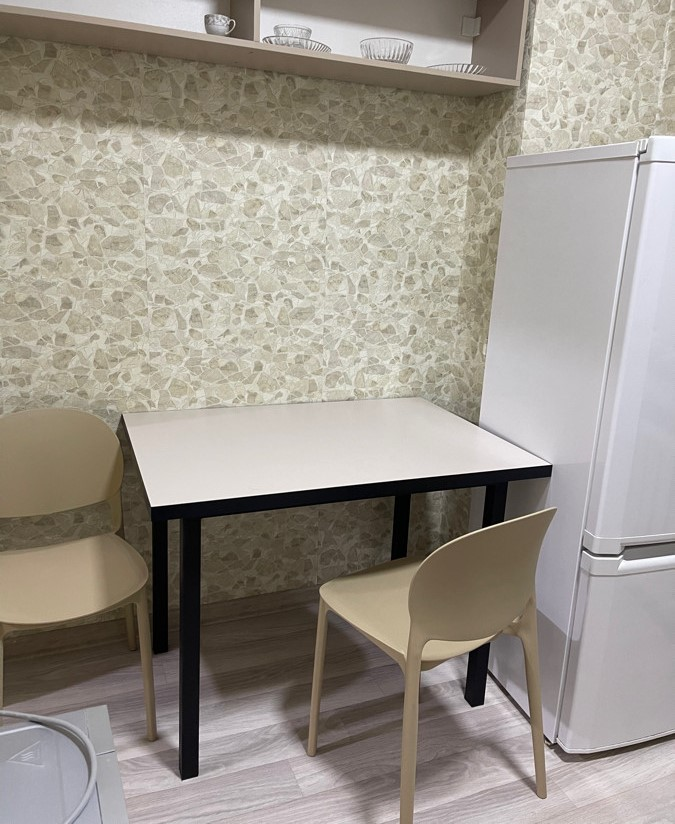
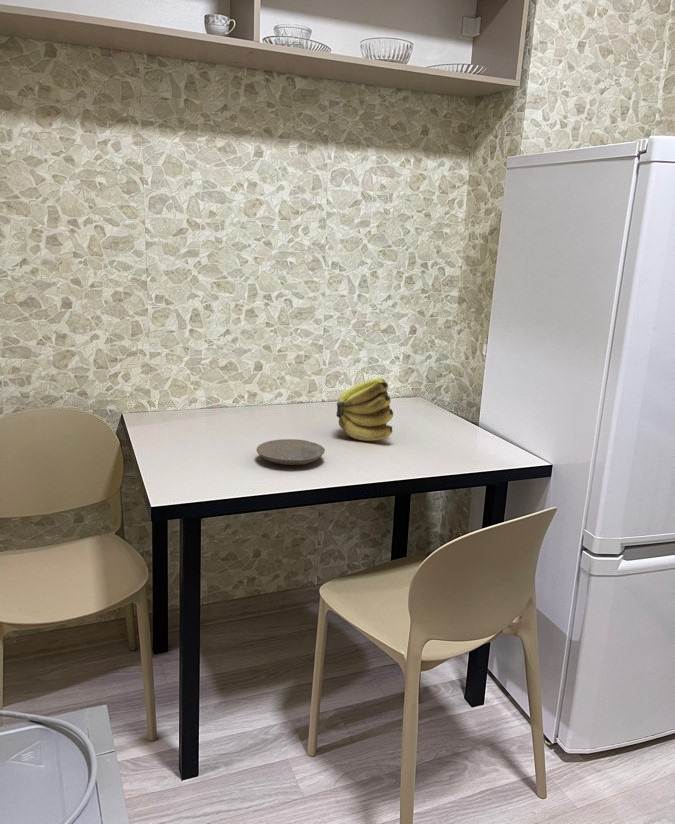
+ plate [256,438,326,466]
+ banana [335,377,395,442]
